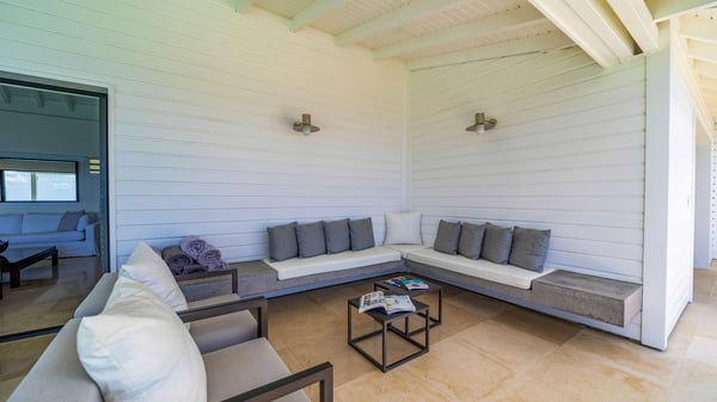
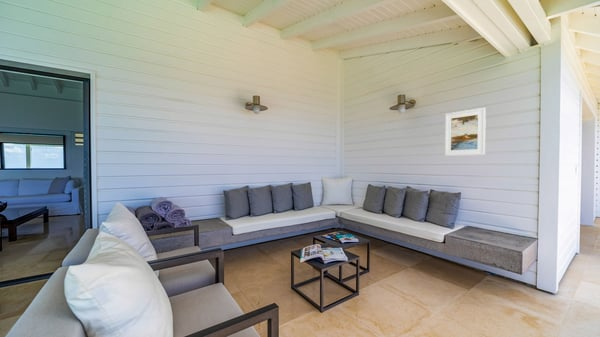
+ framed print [444,107,487,157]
